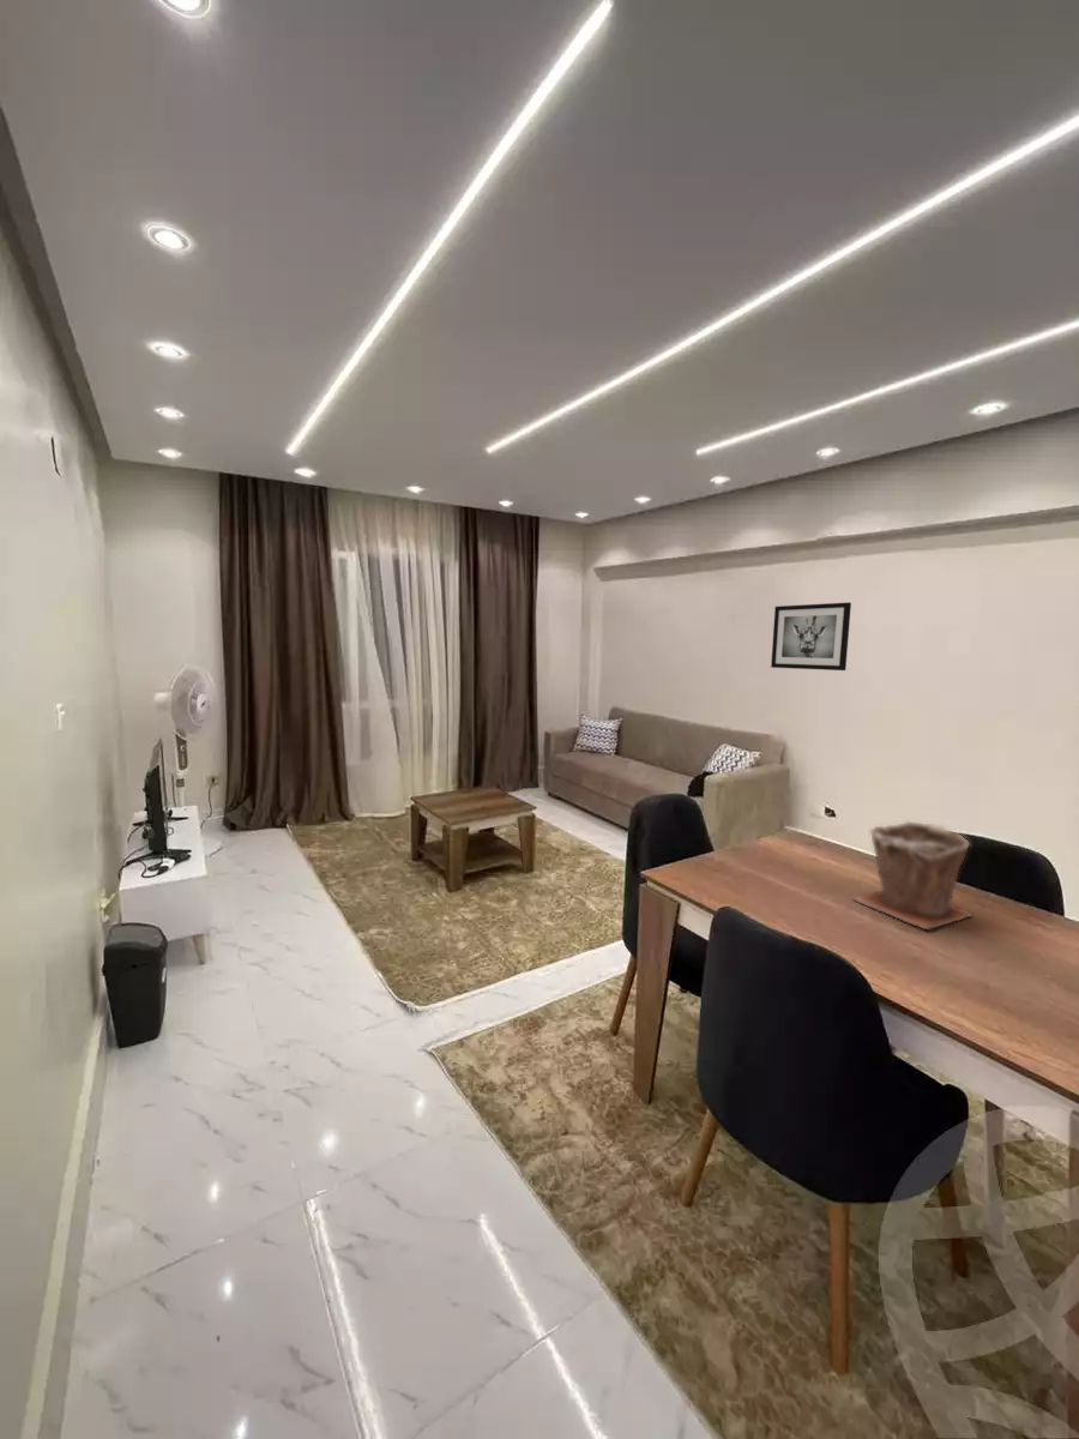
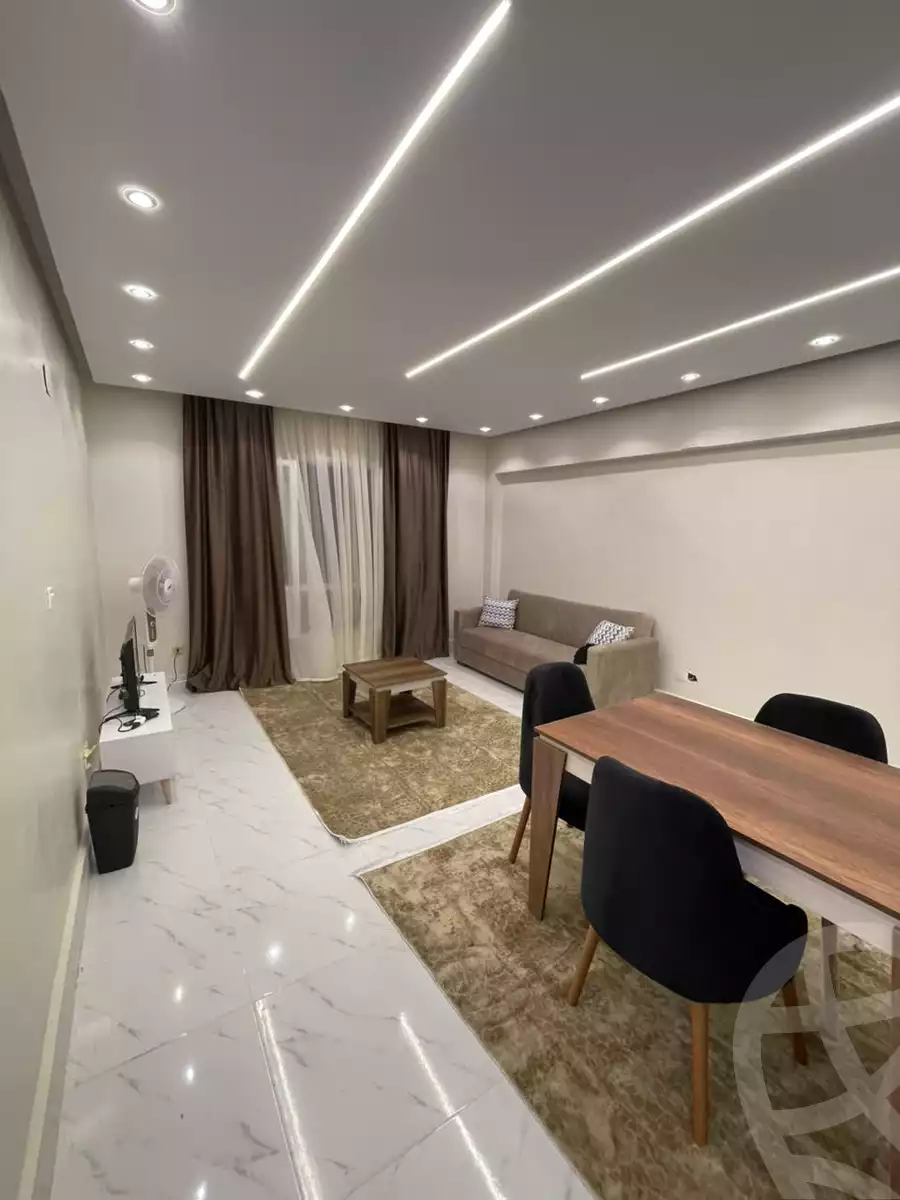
- plant pot [852,820,973,931]
- wall art [770,601,852,672]
